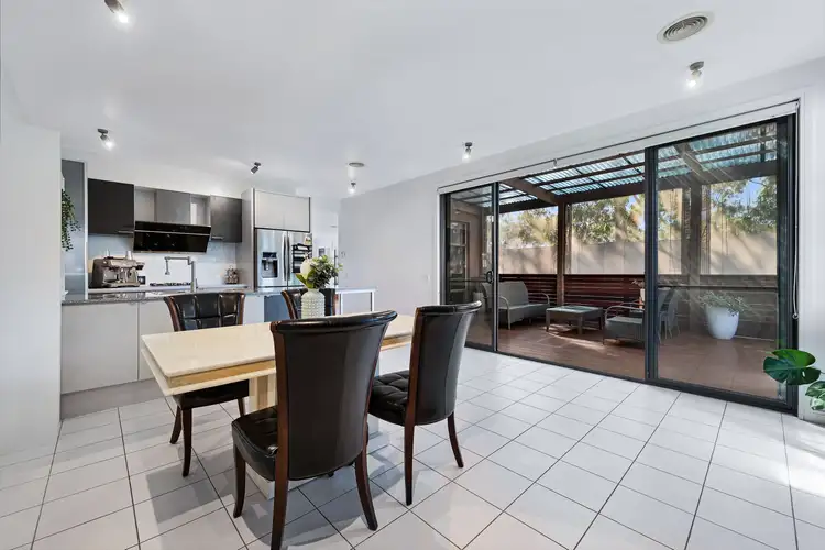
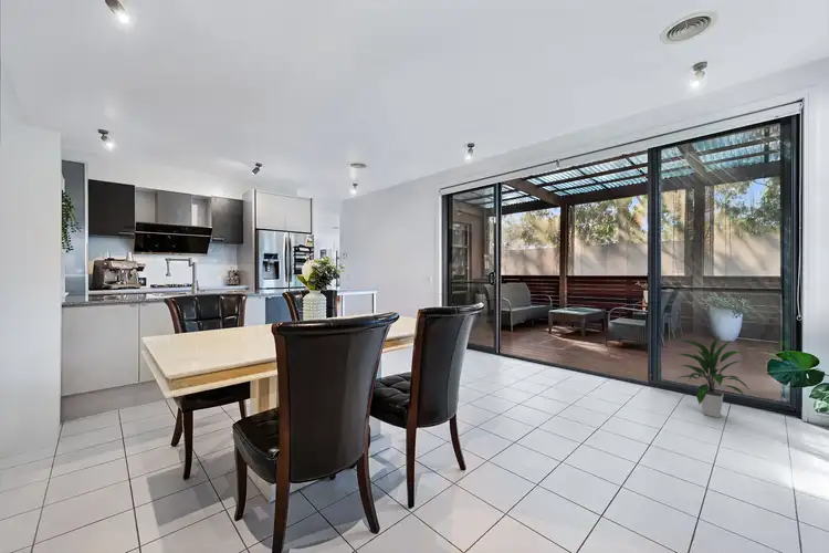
+ indoor plant [672,334,752,419]
